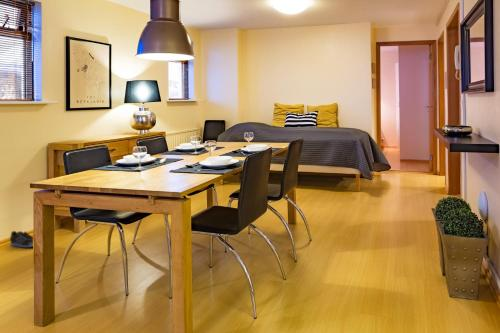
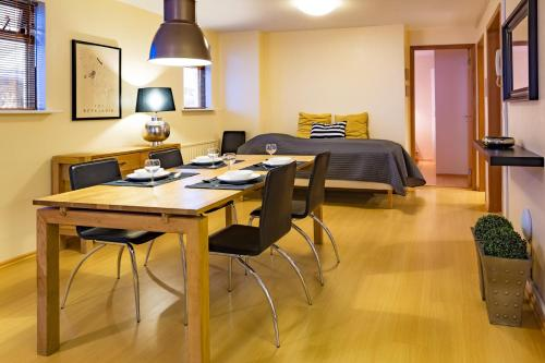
- sneaker [9,230,34,248]
